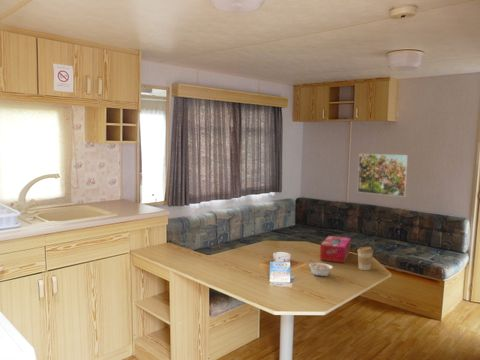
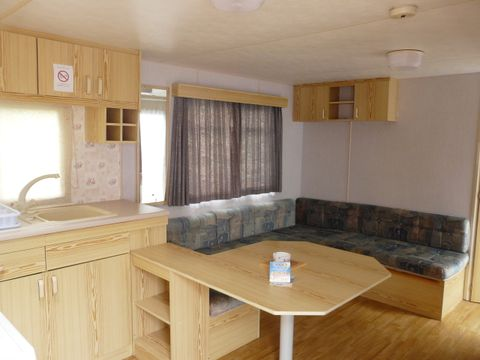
- coffee cup [356,246,374,271]
- tissue box [319,235,351,264]
- legume [308,259,334,277]
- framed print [357,153,409,198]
